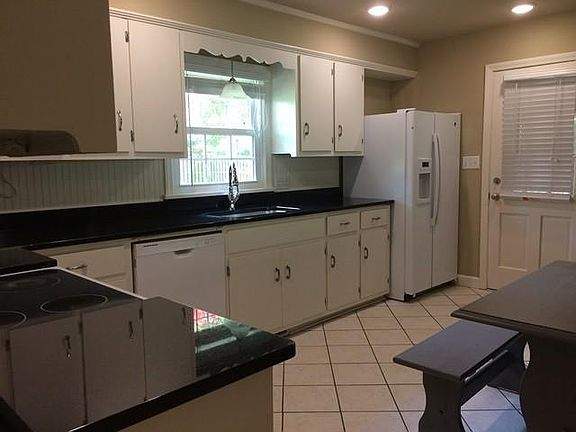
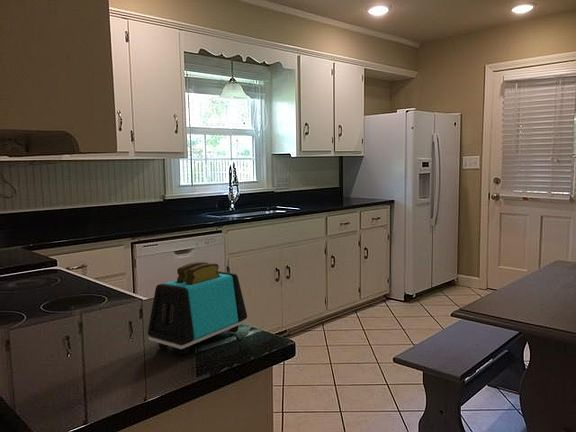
+ toaster [147,261,248,356]
